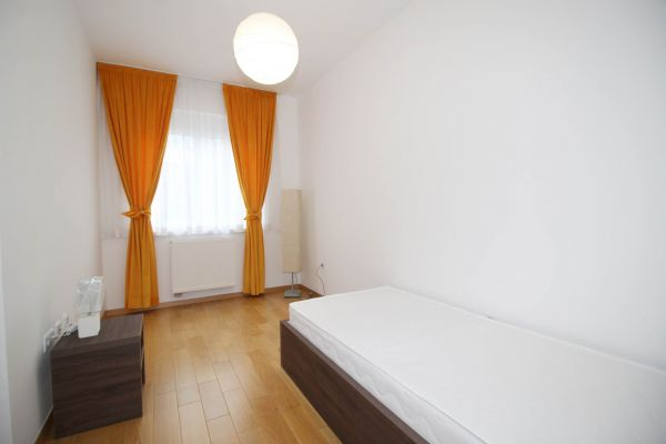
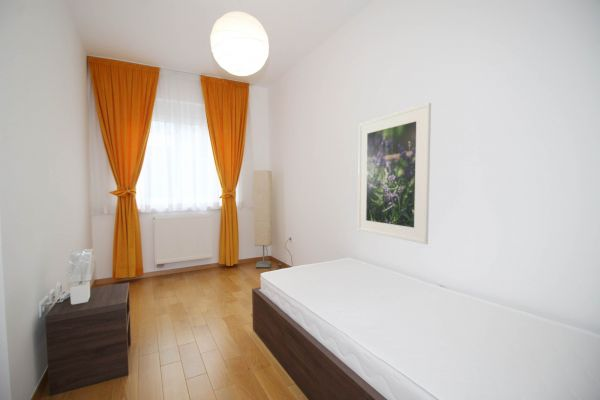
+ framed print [357,102,432,245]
